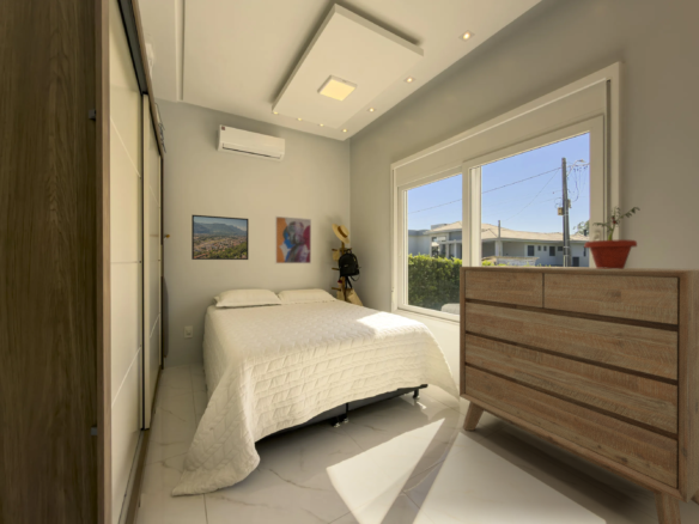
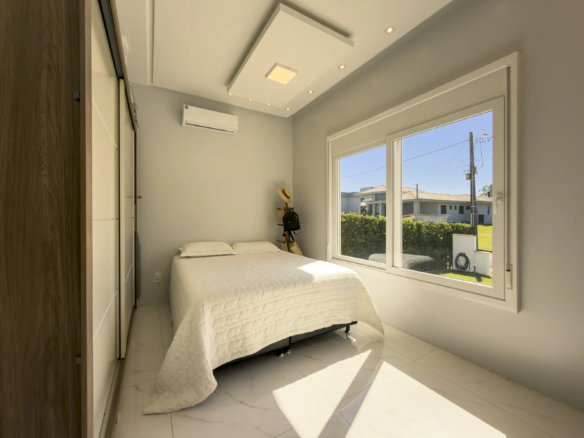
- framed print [190,214,250,261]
- potted plant [584,205,640,269]
- wall art [274,215,312,264]
- dresser [458,264,699,524]
